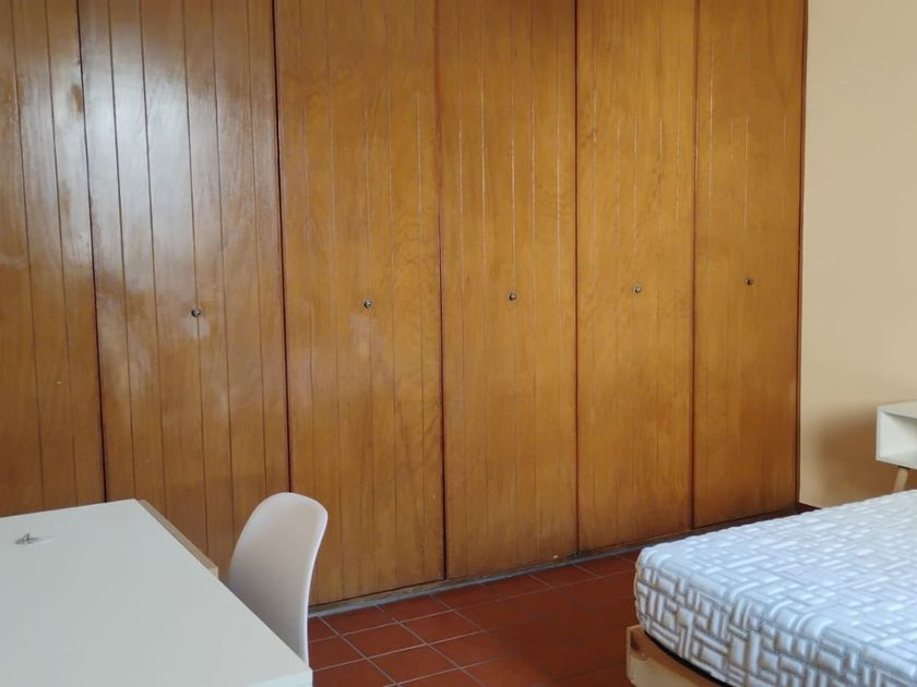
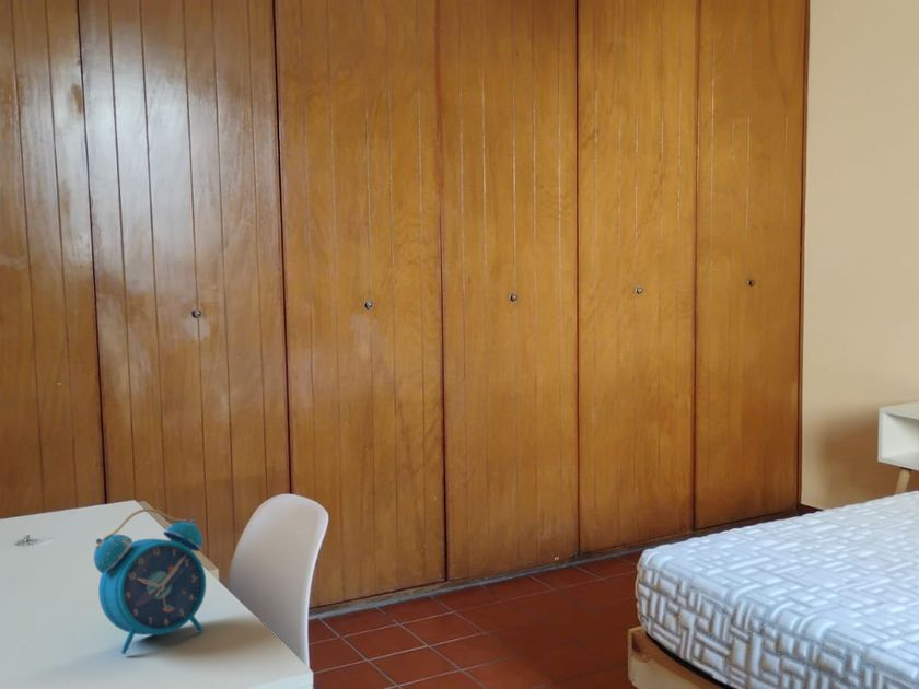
+ alarm clock [93,507,207,655]
